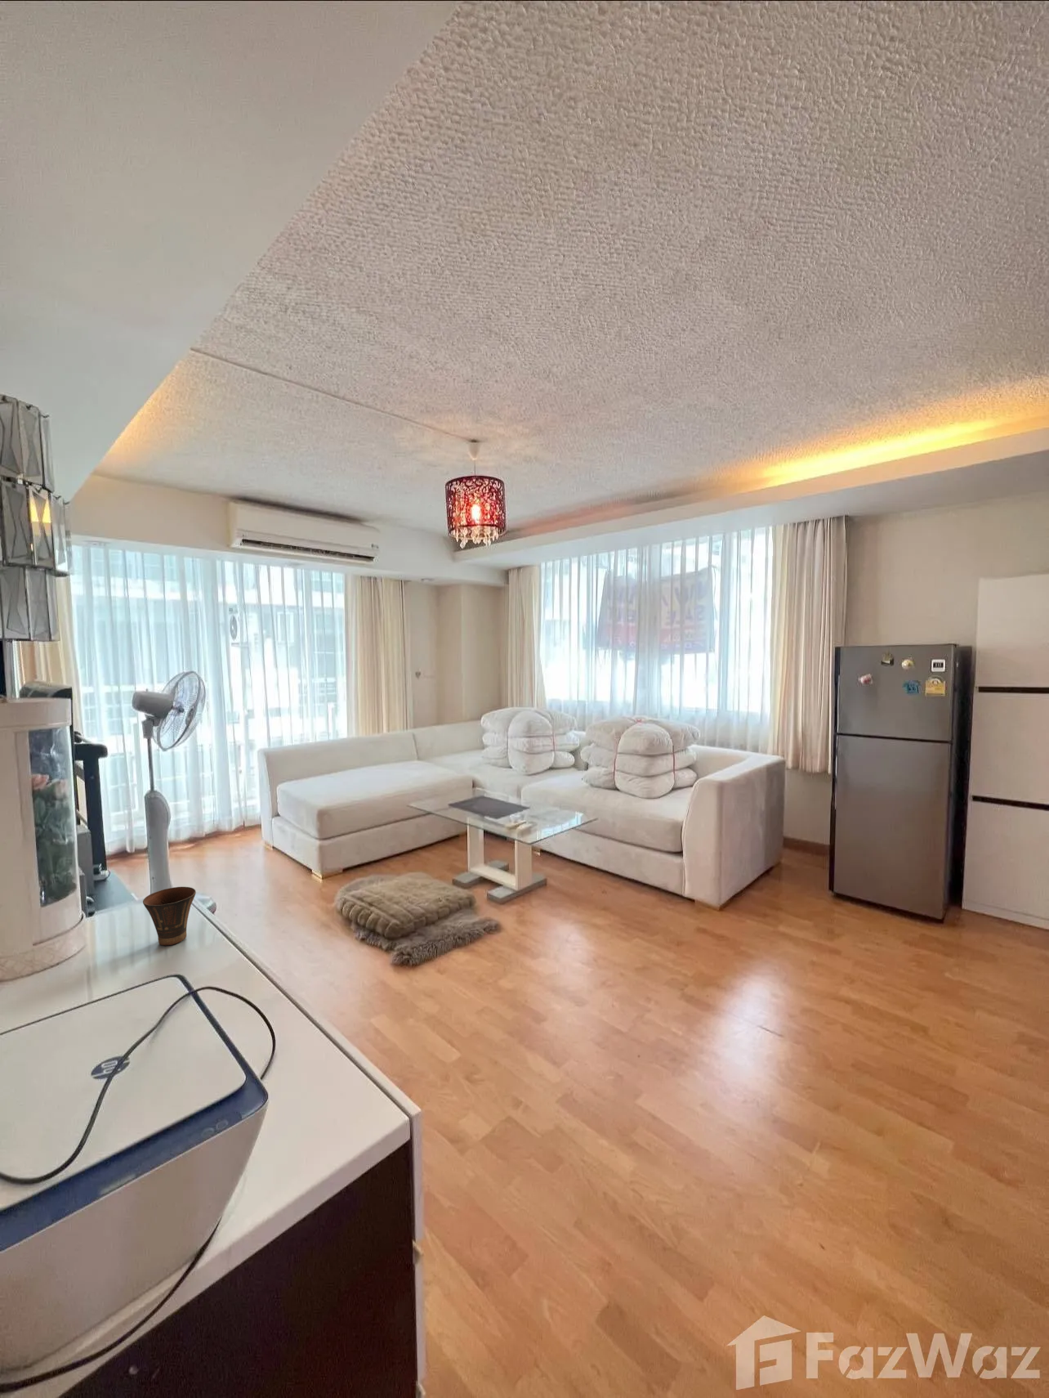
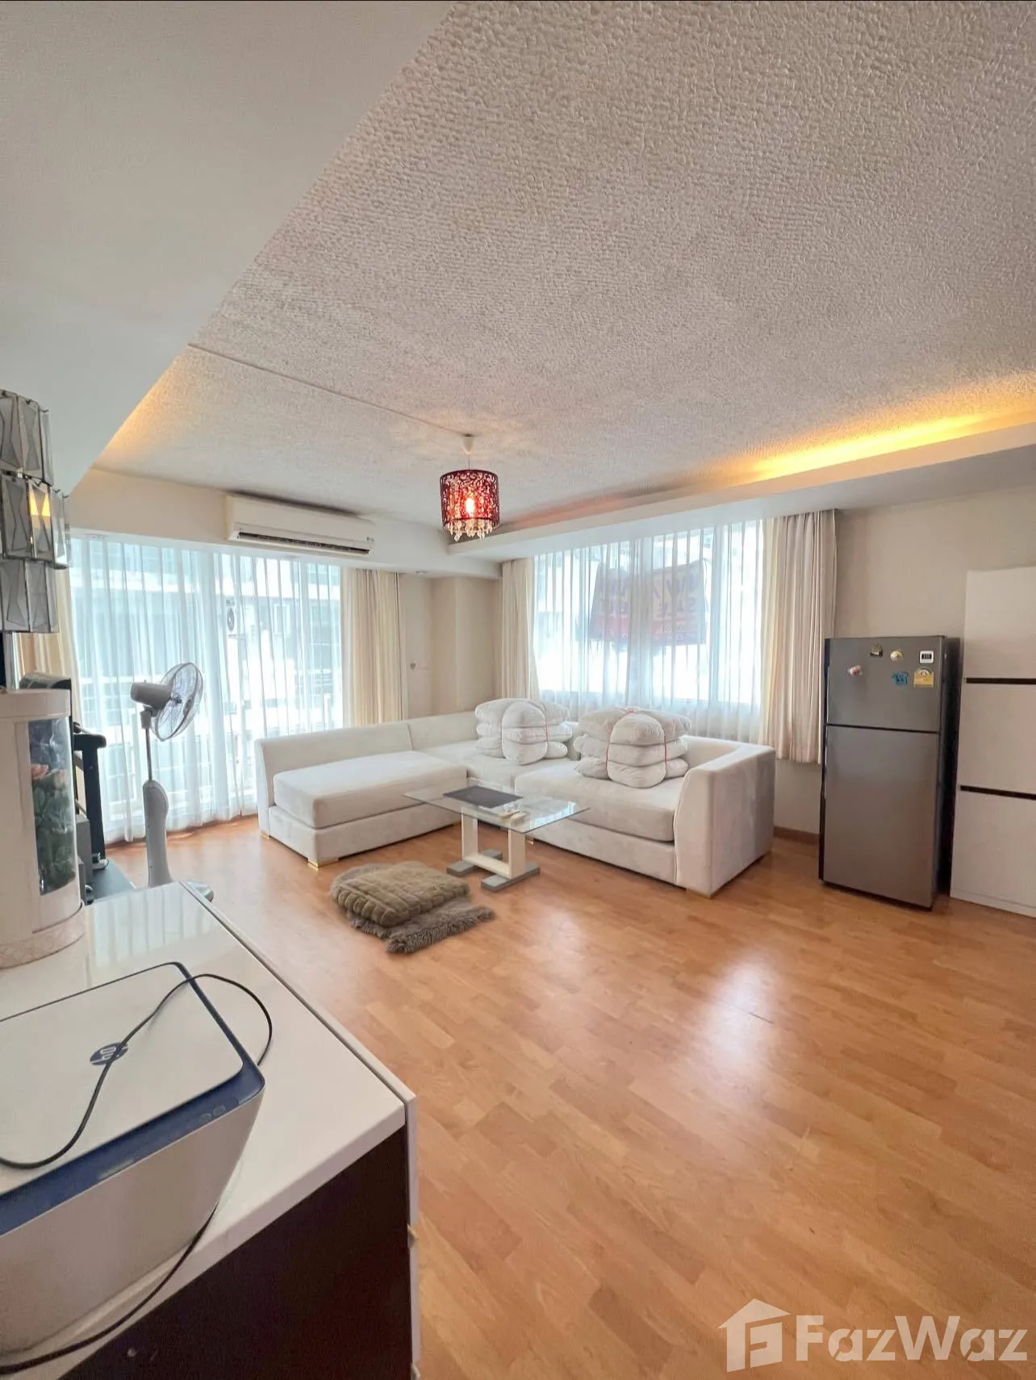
- cup [142,886,197,946]
